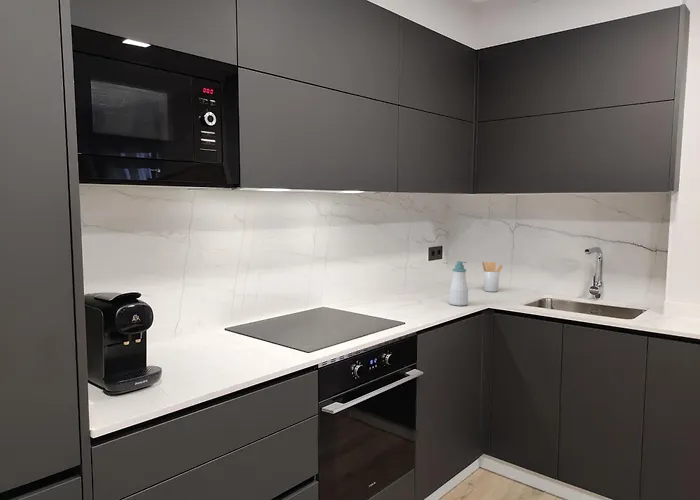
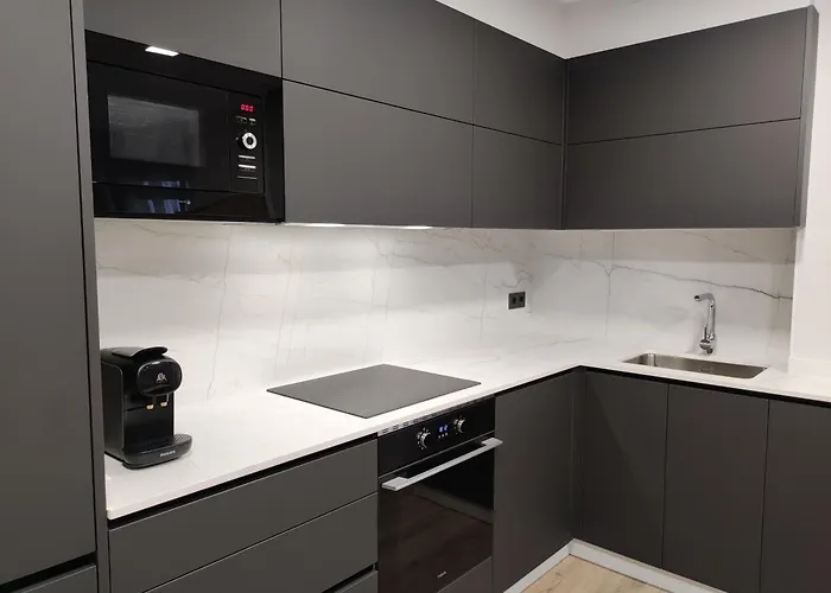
- utensil holder [481,261,504,293]
- soap bottle [448,260,469,307]
